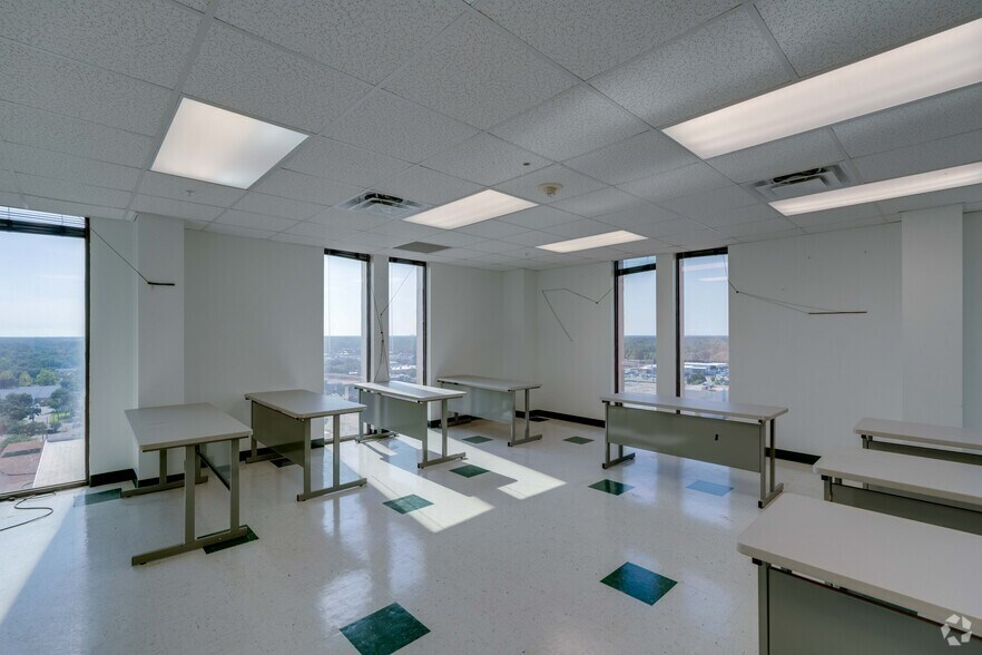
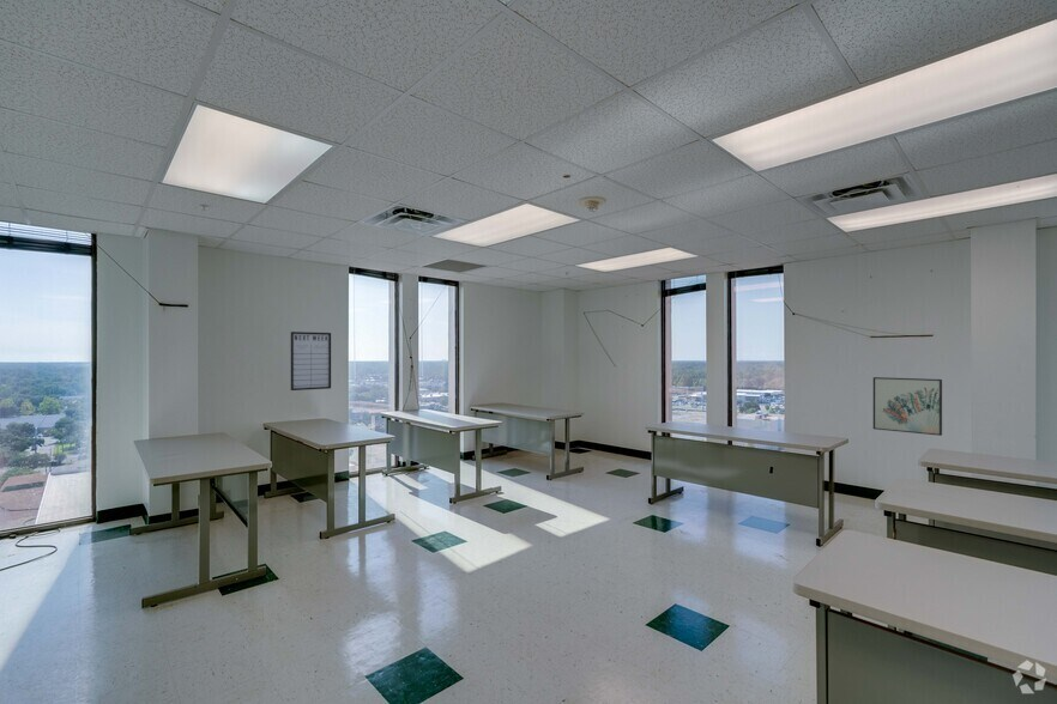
+ writing board [290,330,332,392]
+ wall art [872,376,943,437]
